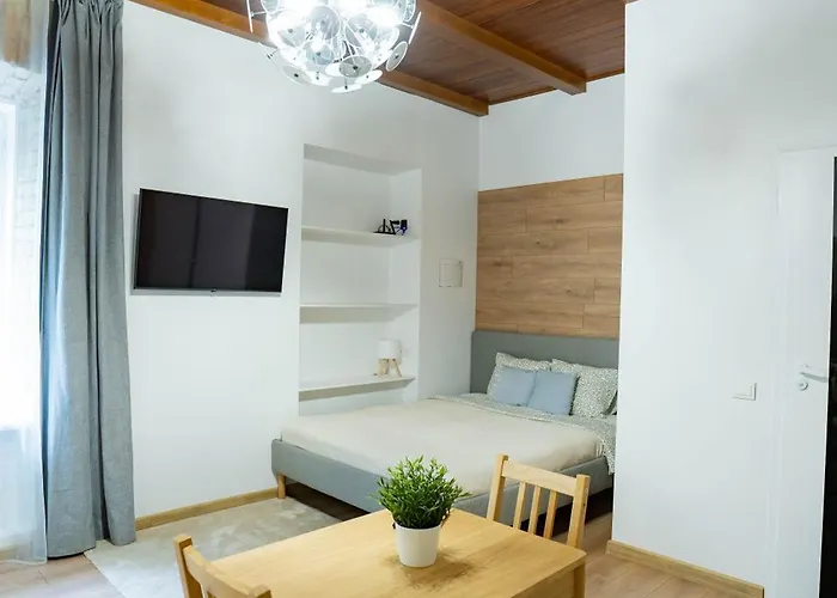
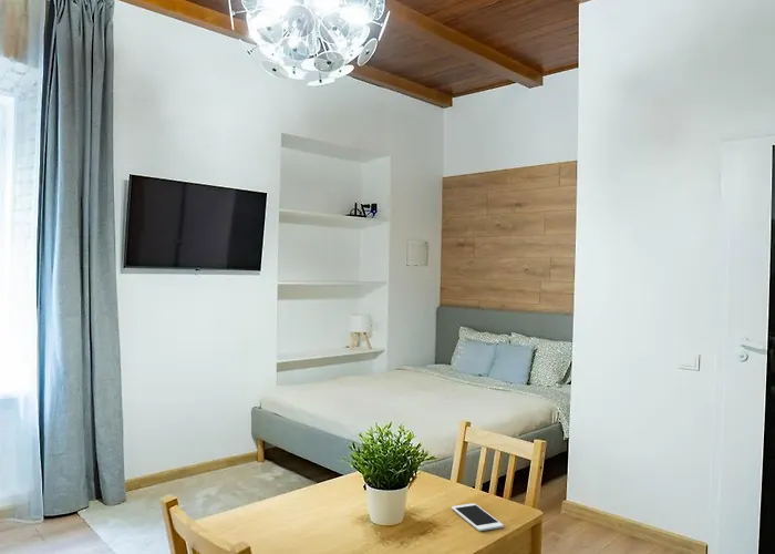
+ cell phone [451,502,505,532]
